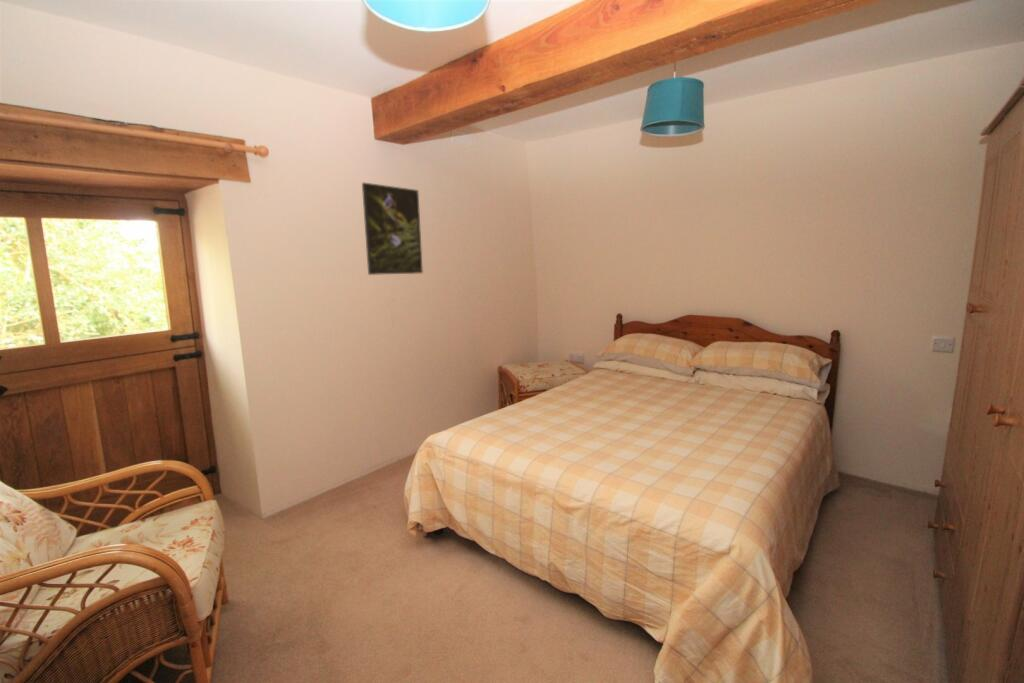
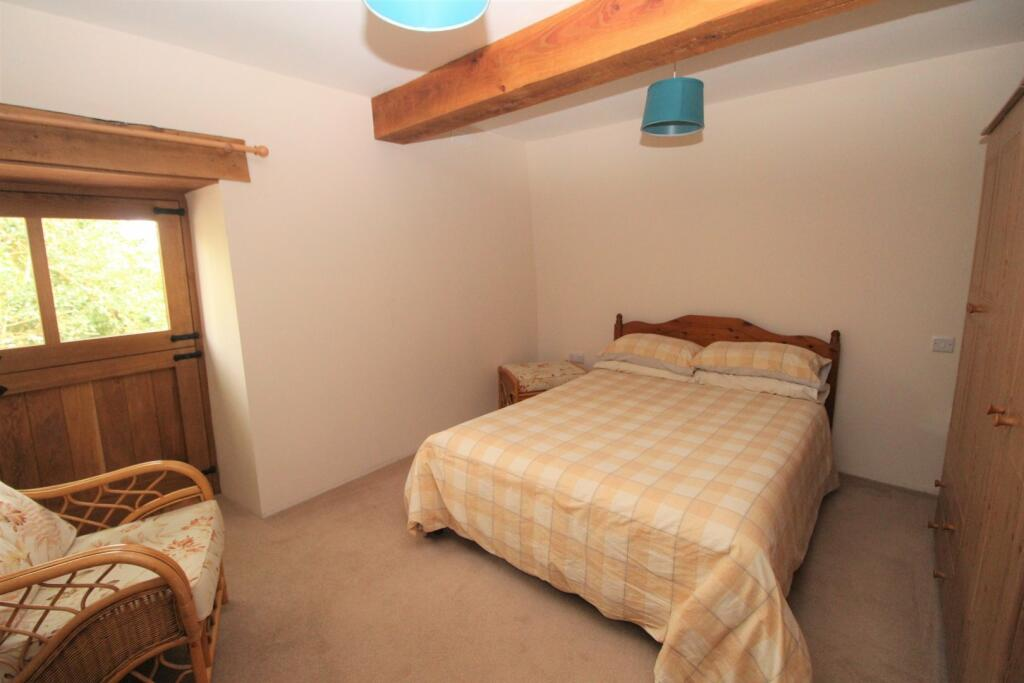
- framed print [361,182,424,276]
